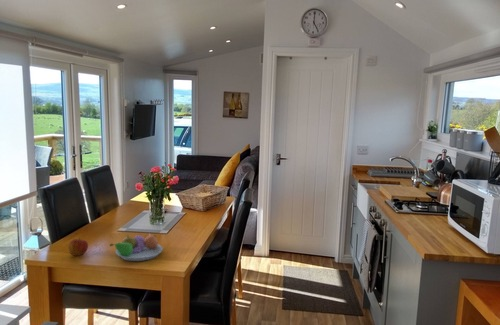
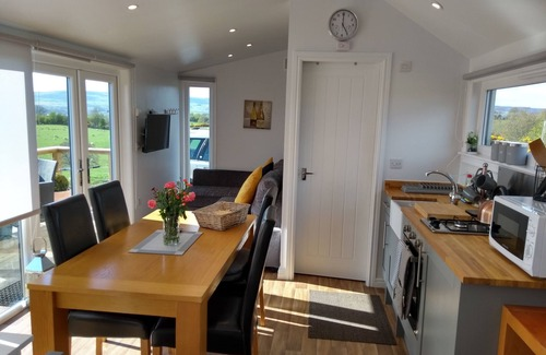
- apple [67,237,89,257]
- fruit bowl [109,233,164,262]
